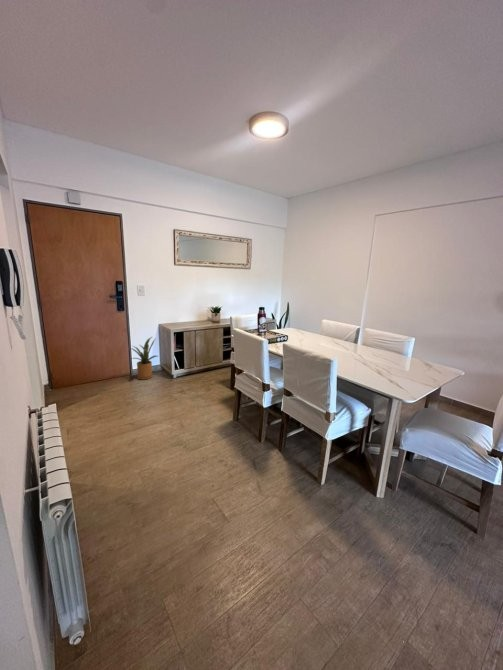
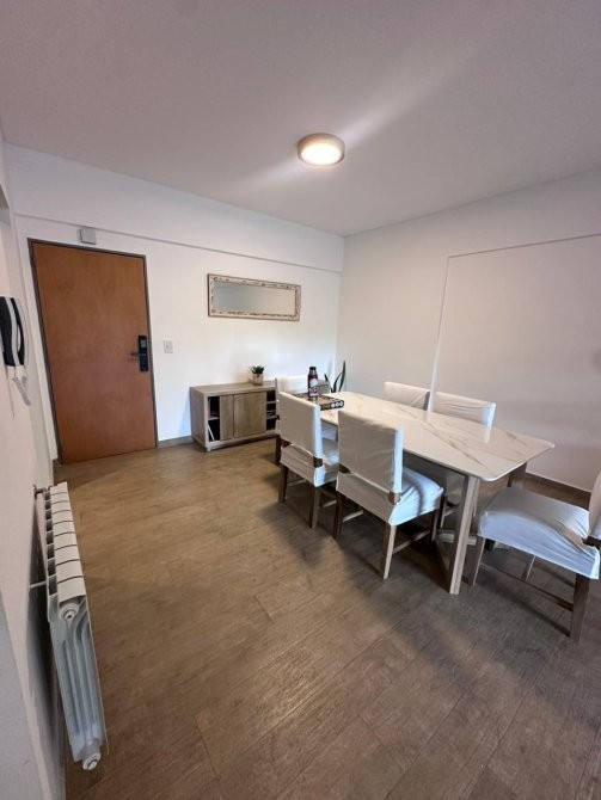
- house plant [129,335,158,381]
